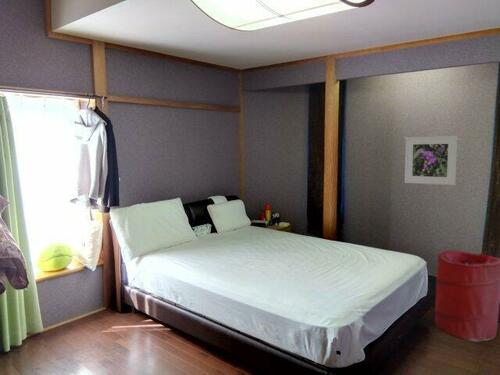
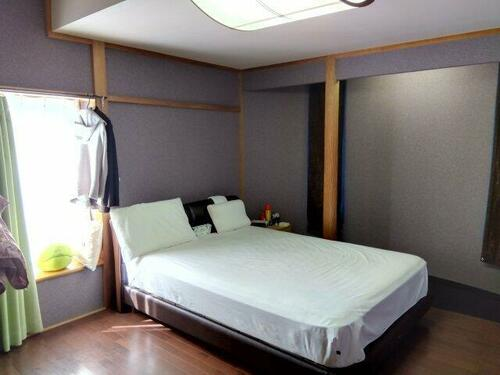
- laundry hamper [434,249,500,342]
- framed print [404,135,459,186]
